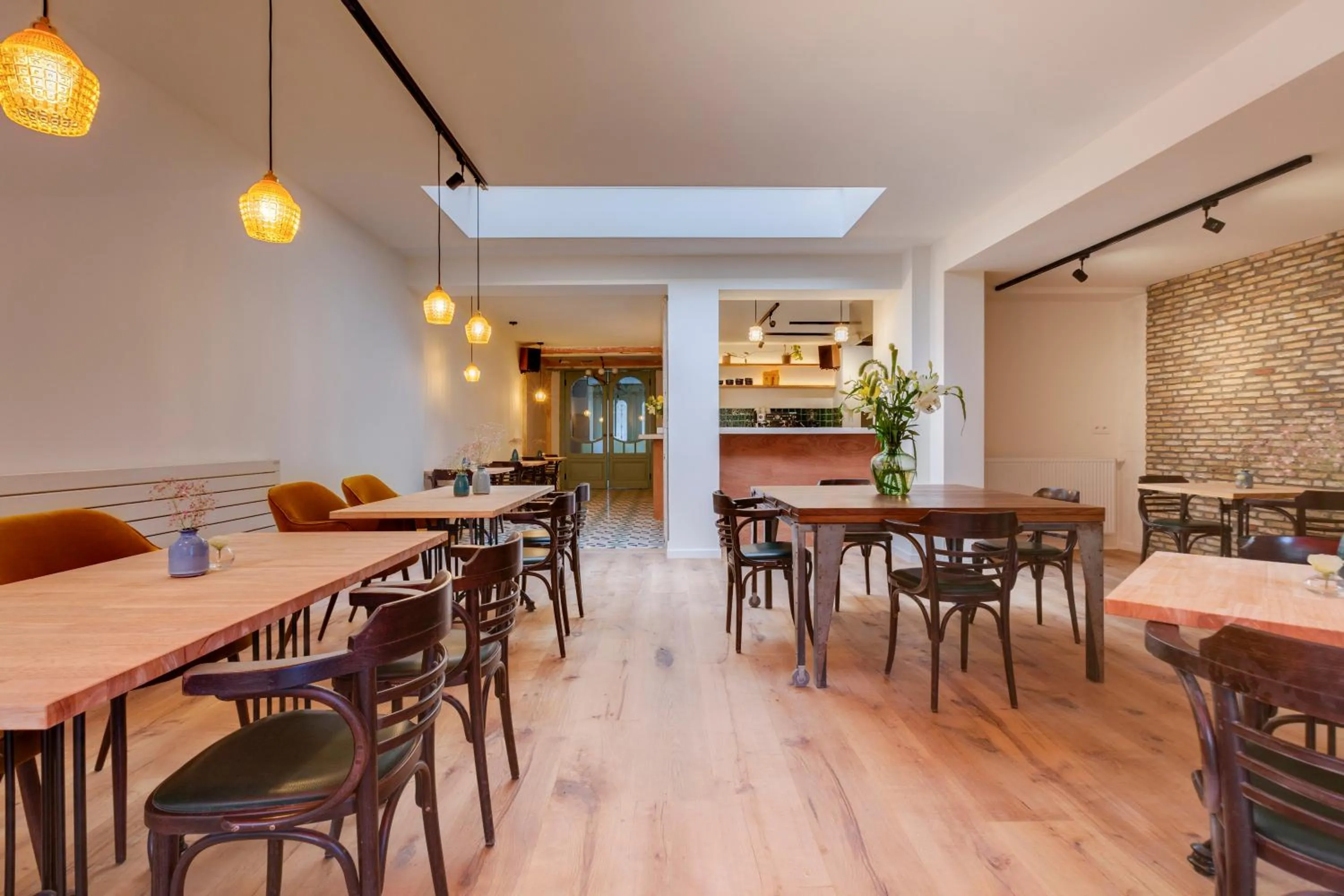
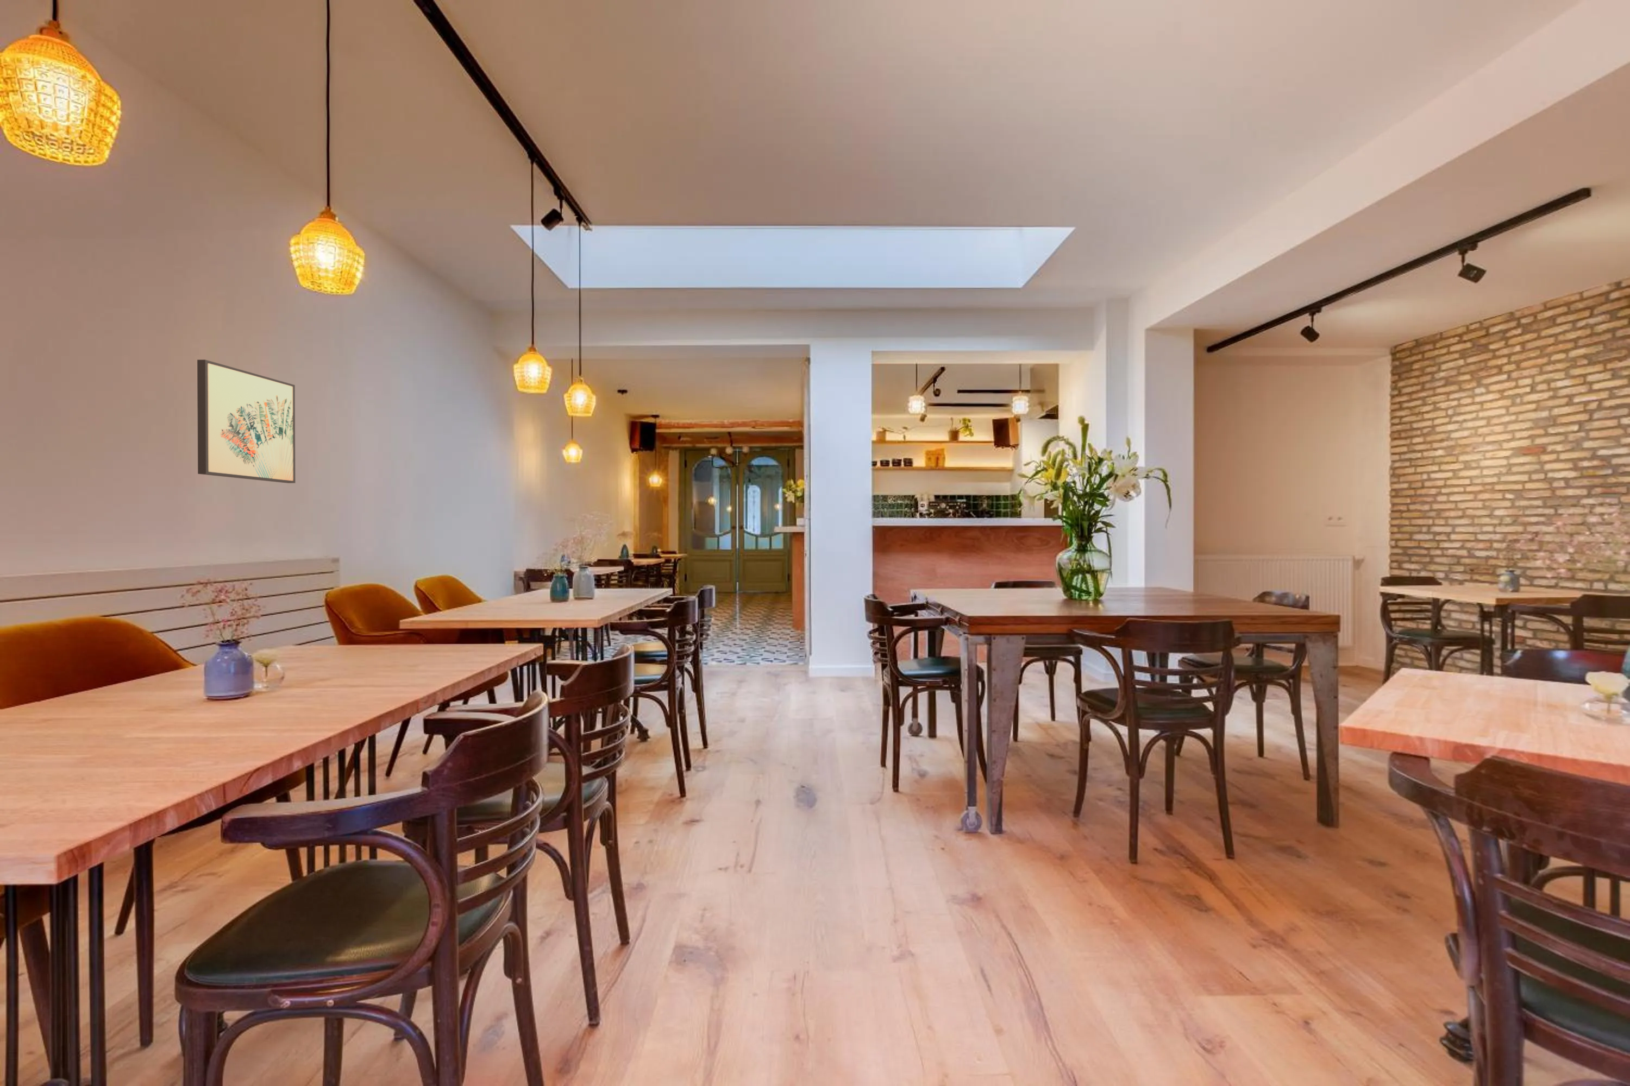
+ wall art [196,359,296,484]
